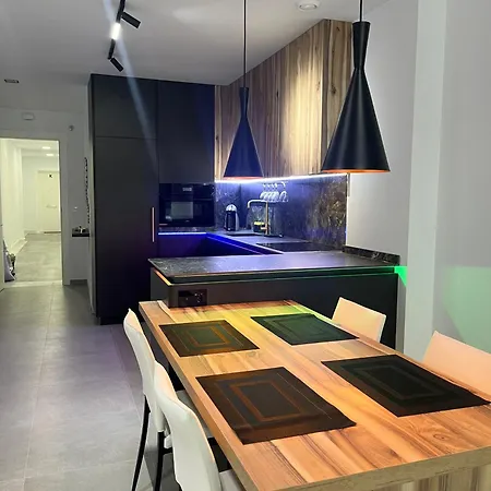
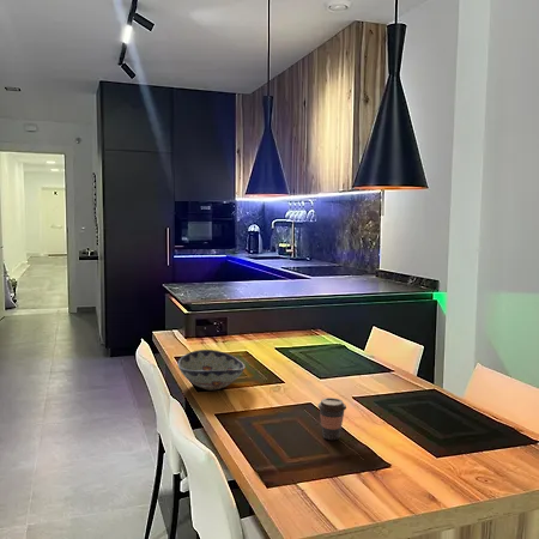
+ coffee cup [316,396,347,441]
+ decorative bowl [176,349,247,390]
